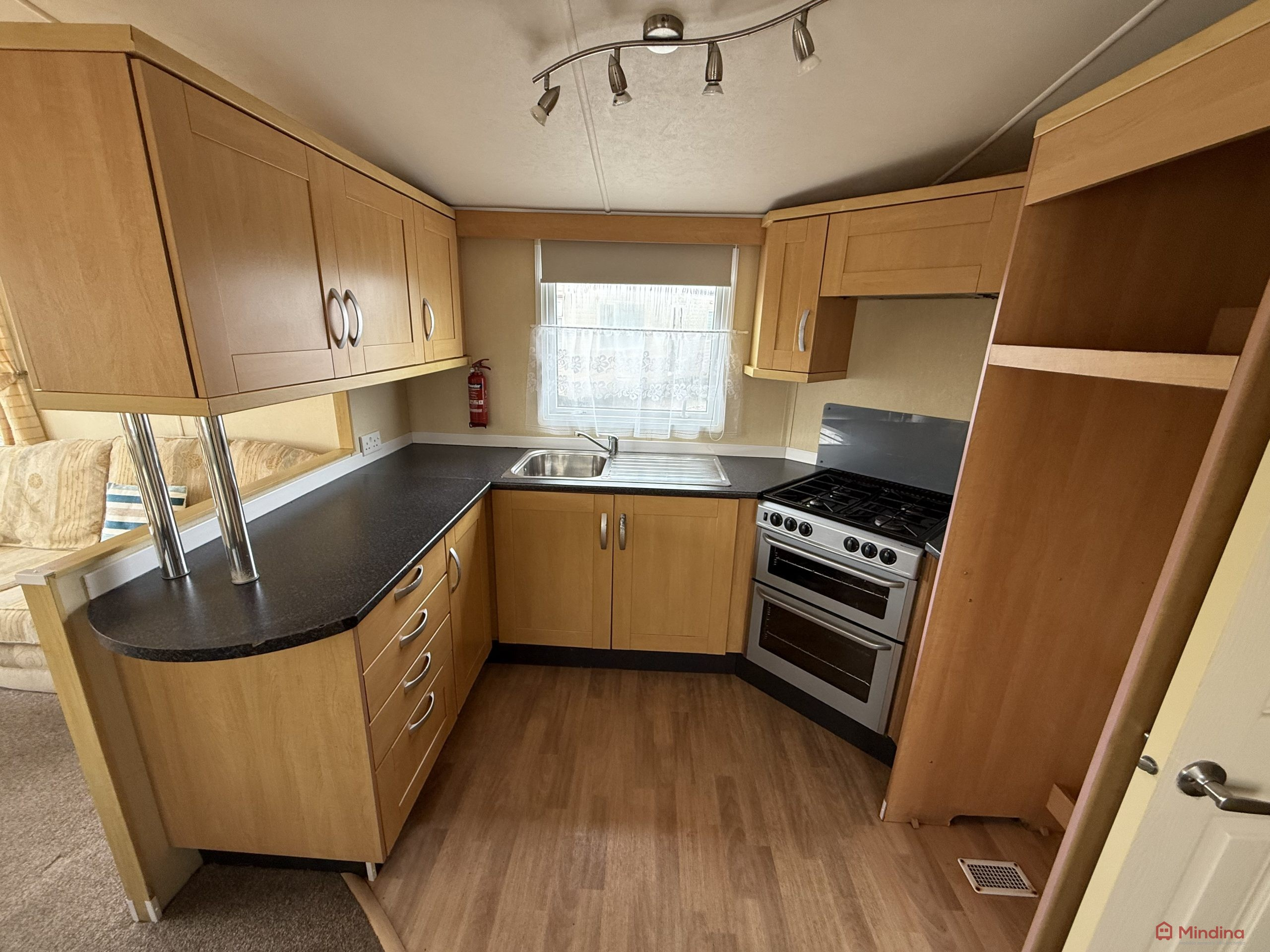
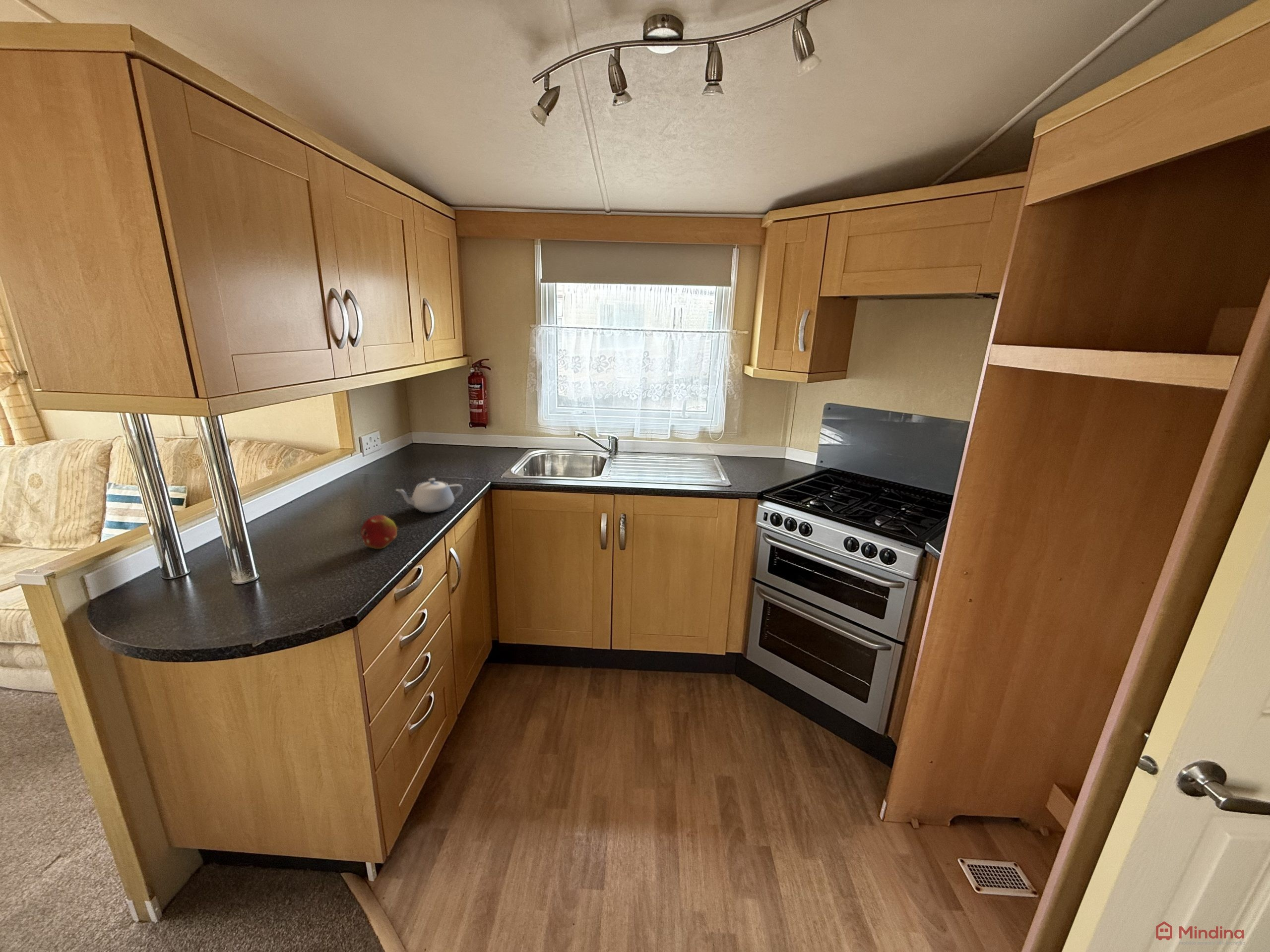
+ teapot [395,478,463,513]
+ fruit [360,515,399,549]
